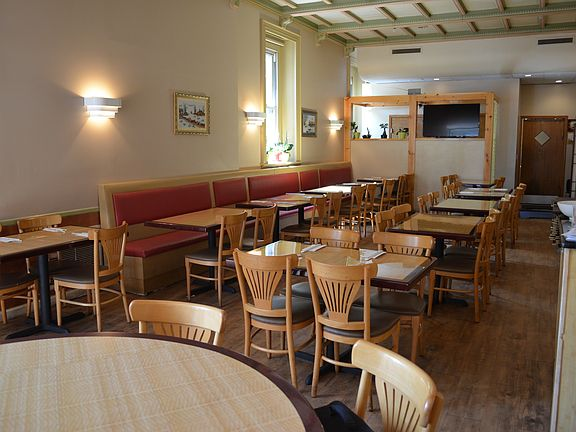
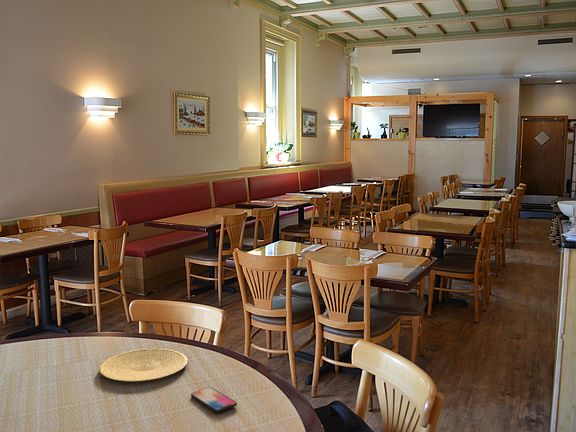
+ plate [99,348,188,382]
+ smartphone [190,386,238,413]
